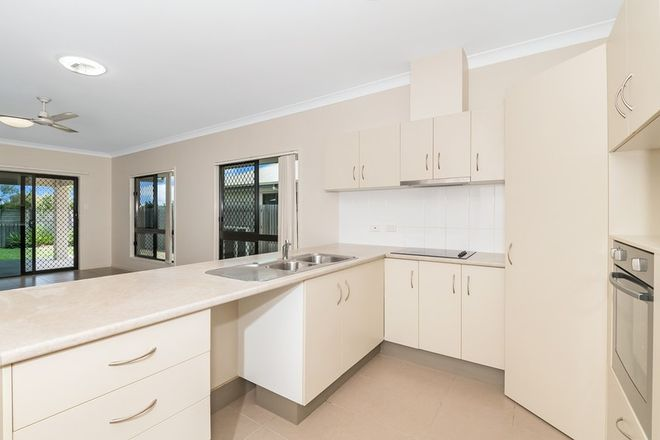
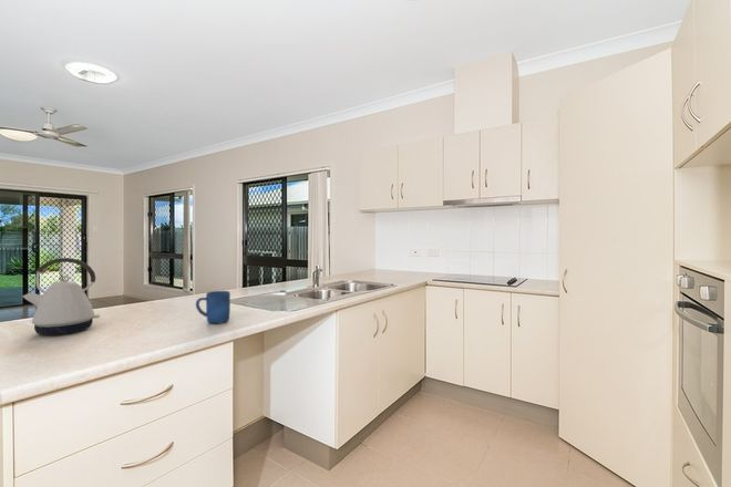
+ mug [195,290,231,324]
+ kettle [21,257,101,336]
